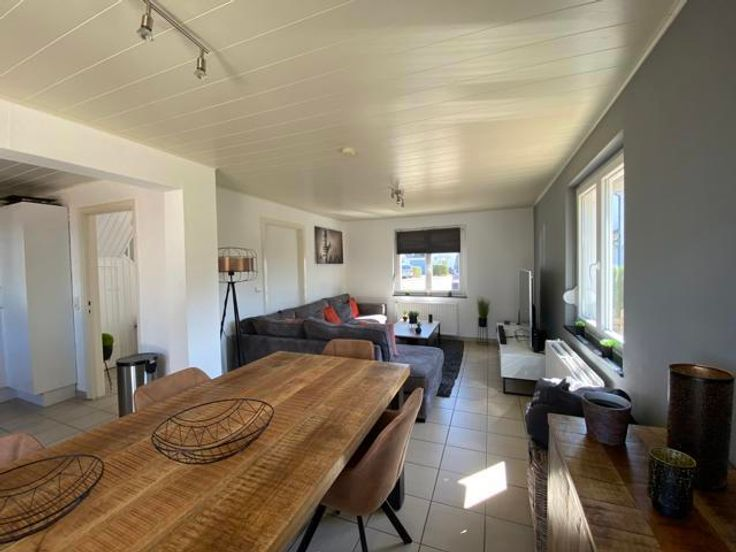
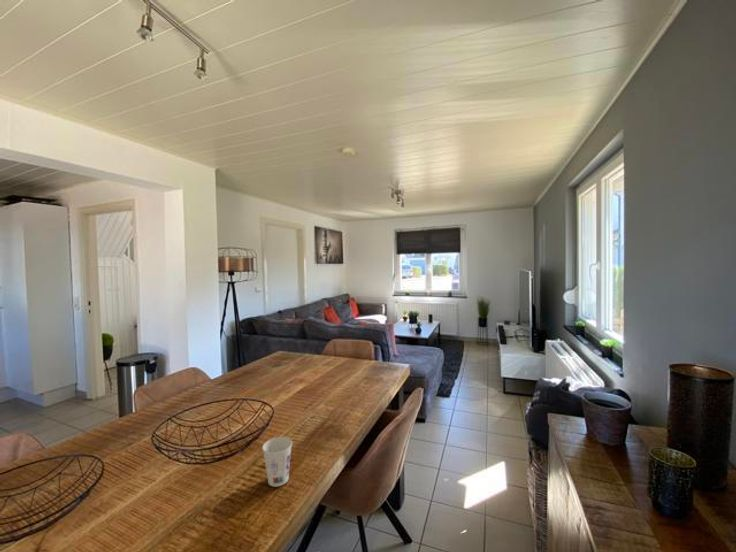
+ cup [261,436,293,488]
